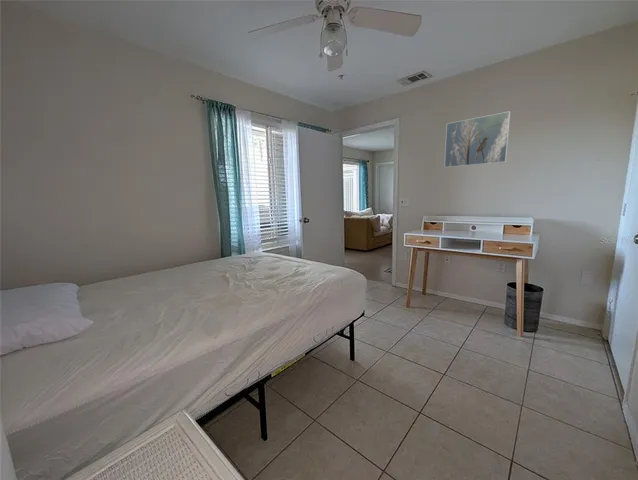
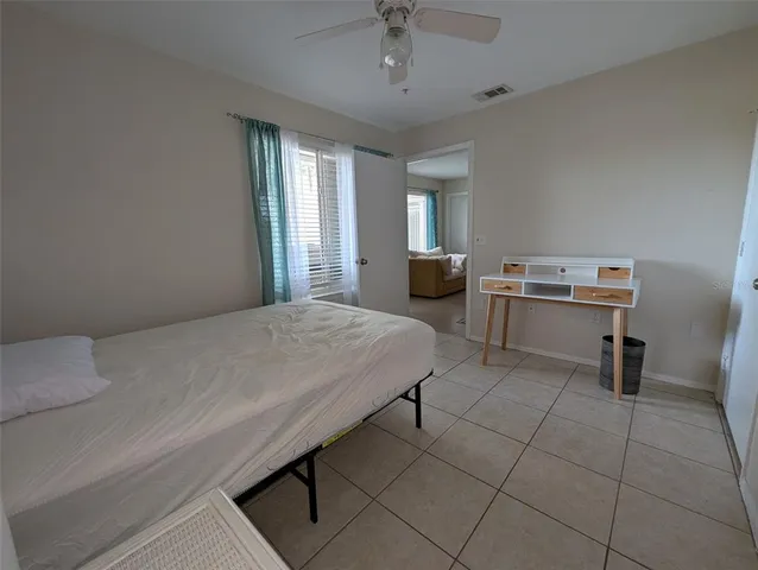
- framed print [443,110,511,169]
